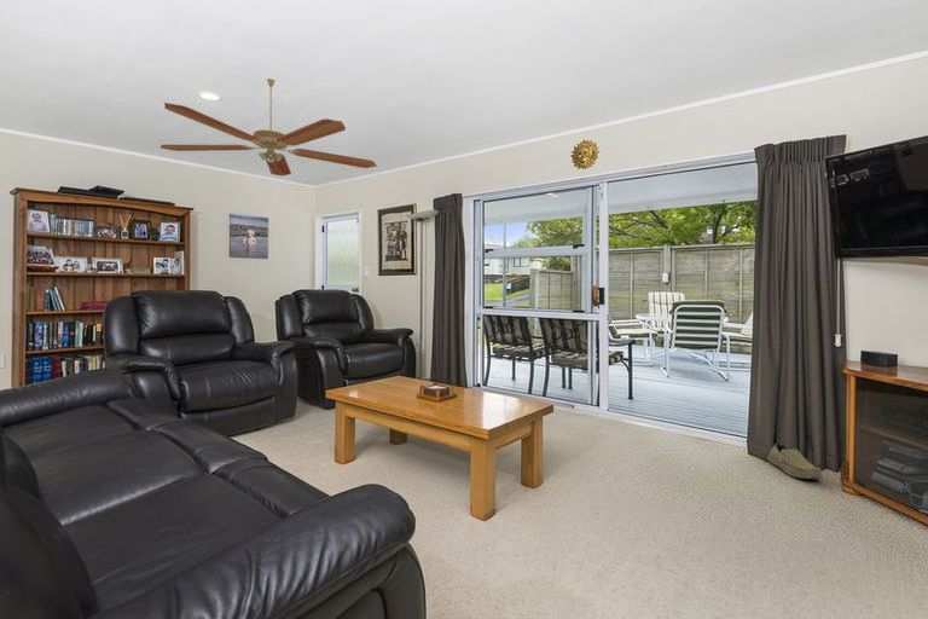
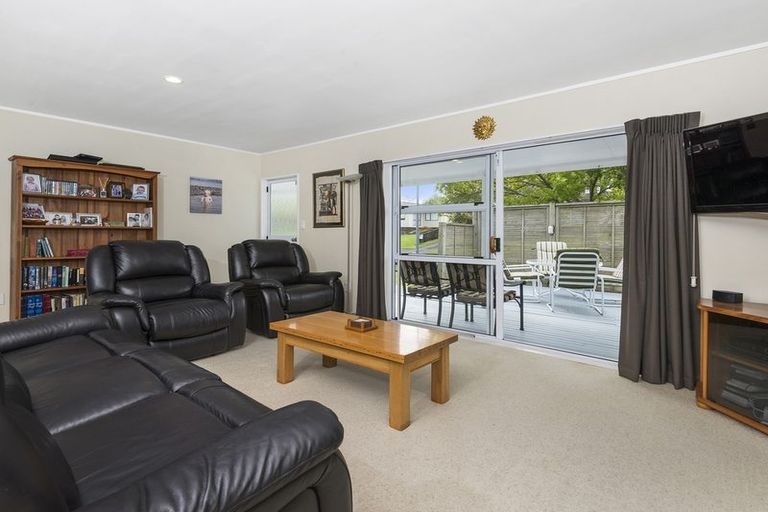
- ceiling fan [160,77,378,178]
- shoe [766,442,824,480]
